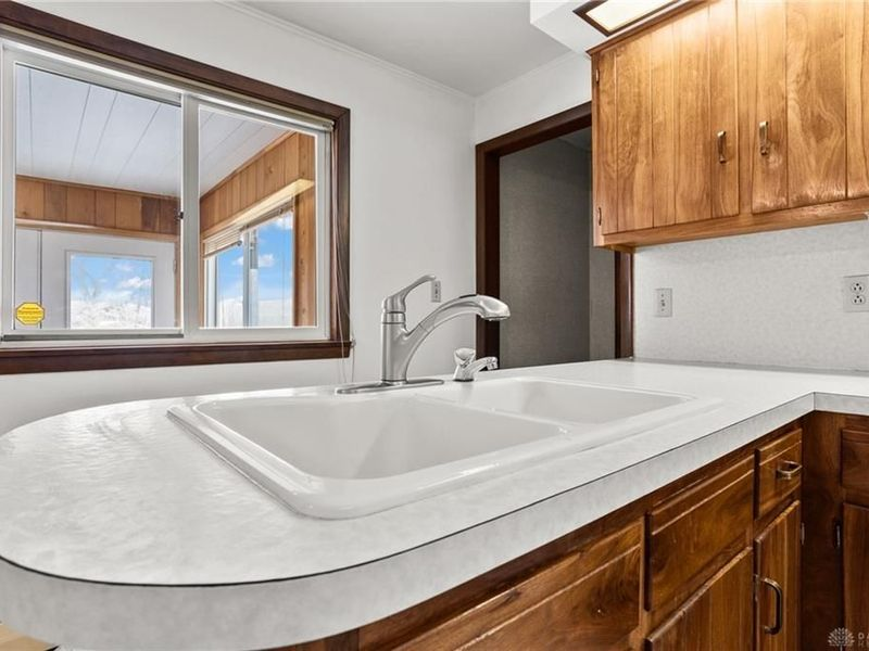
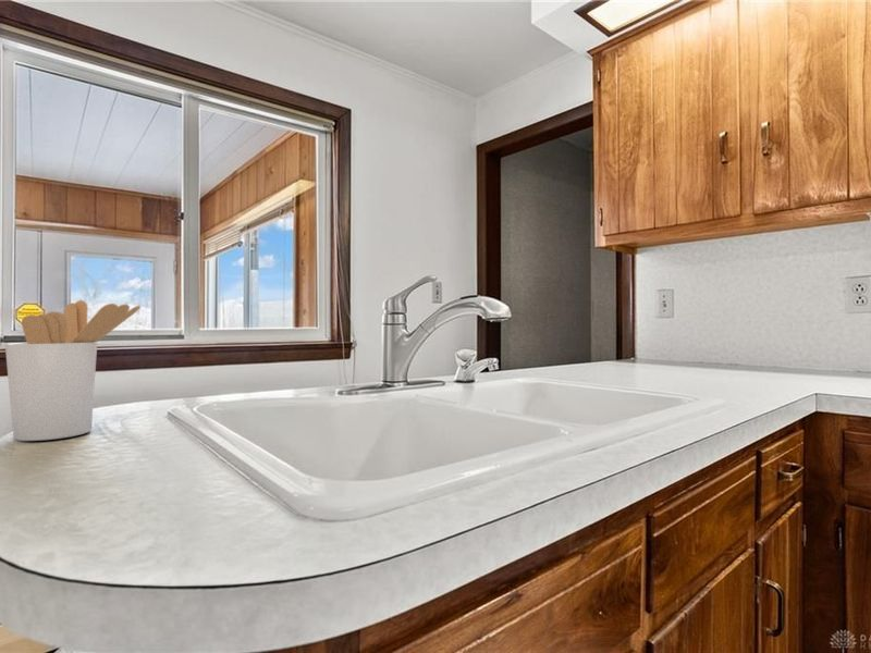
+ utensil holder [4,299,142,442]
